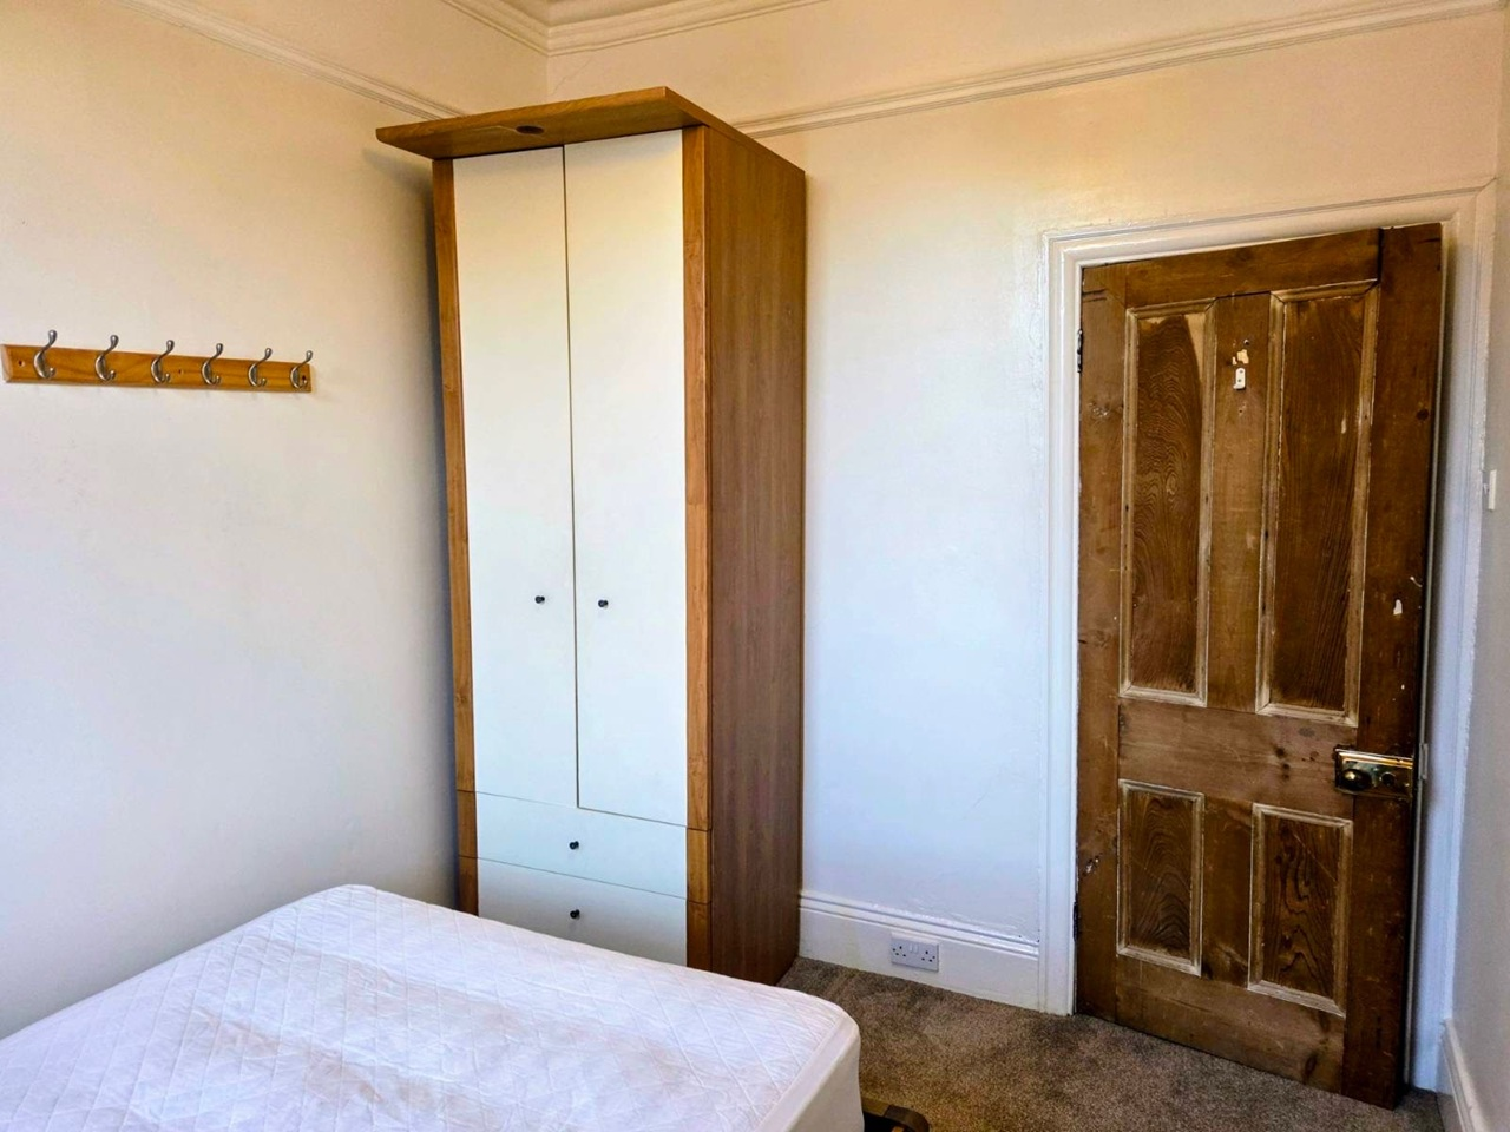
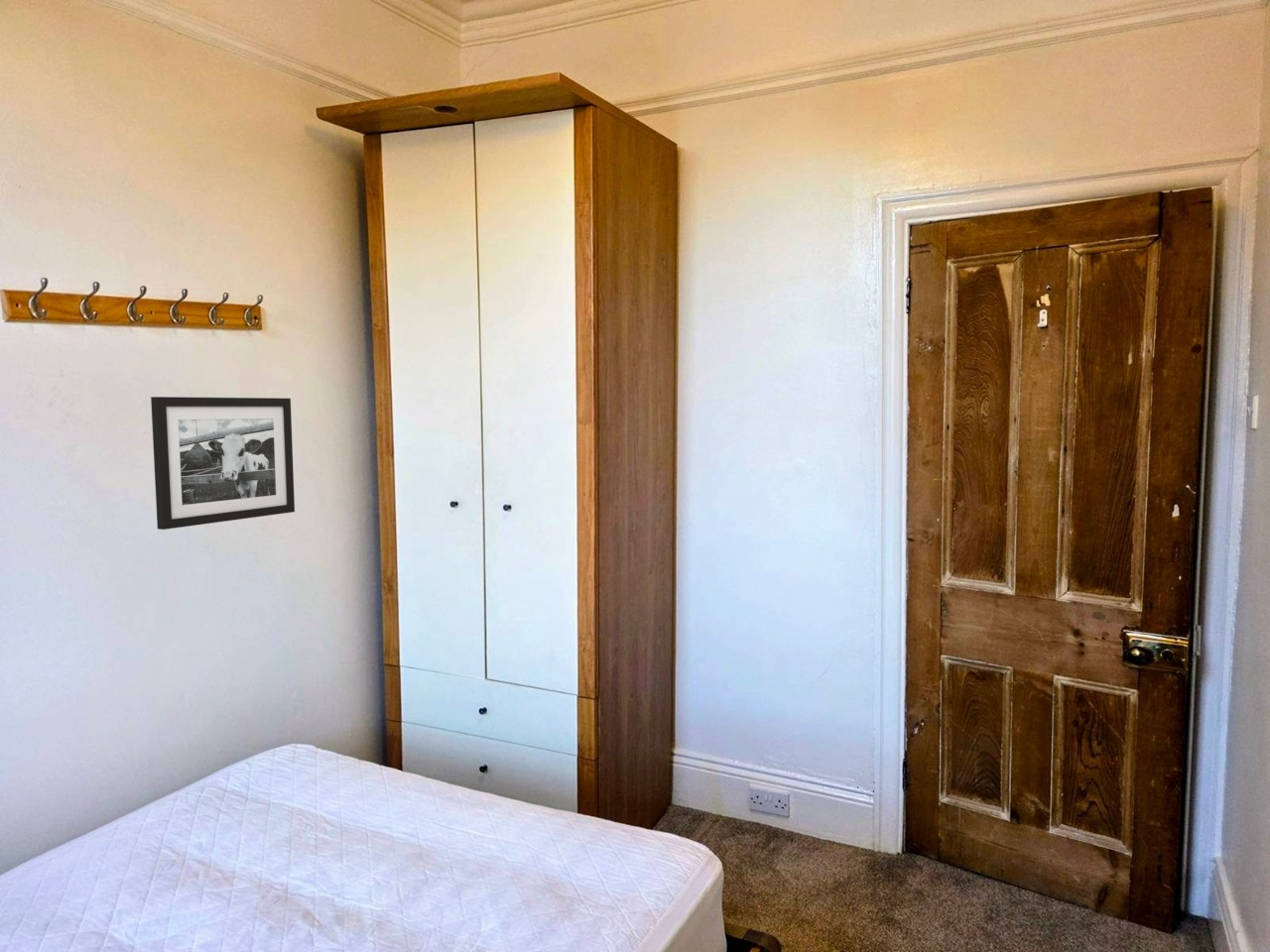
+ picture frame [150,396,296,531]
